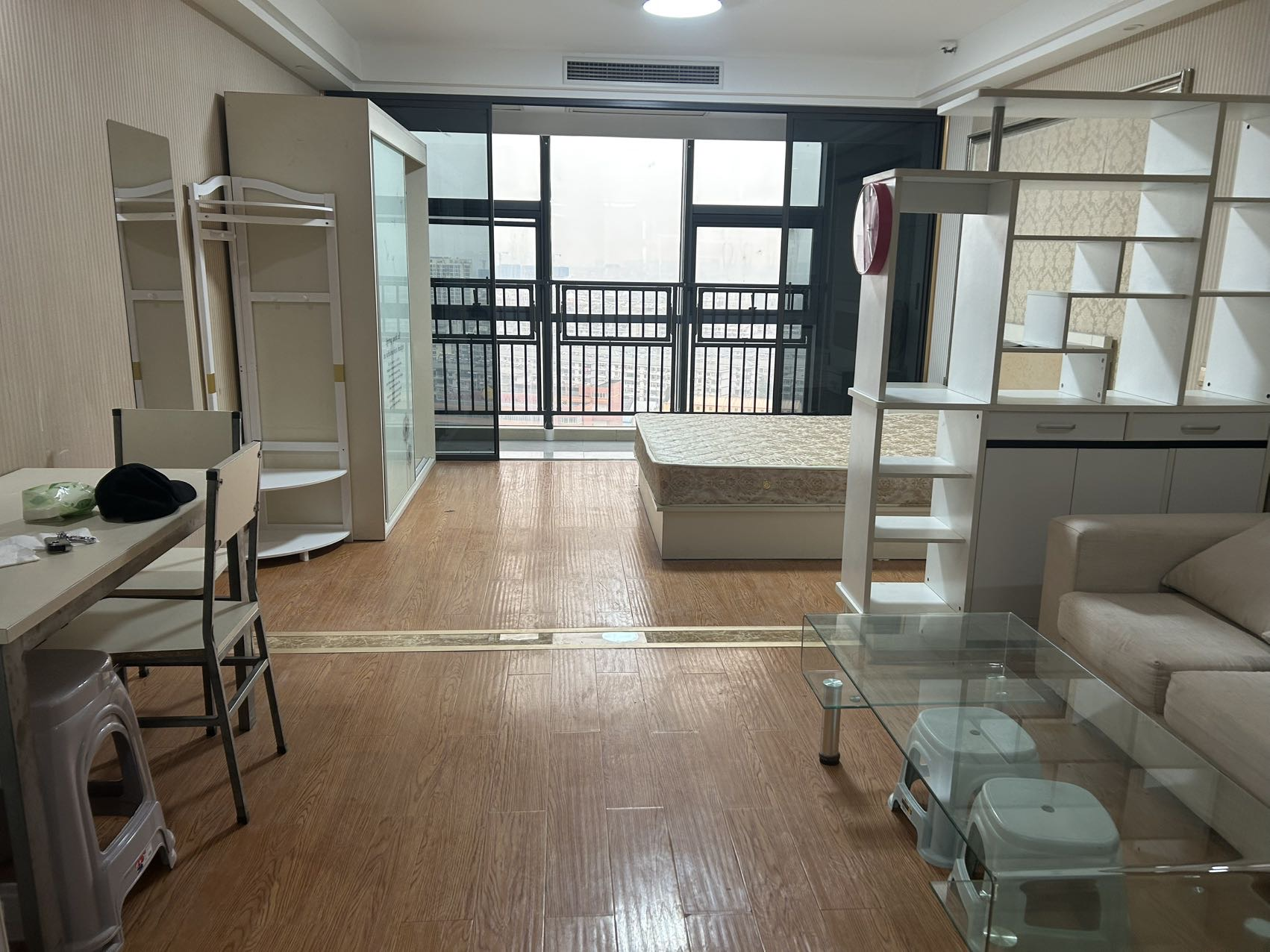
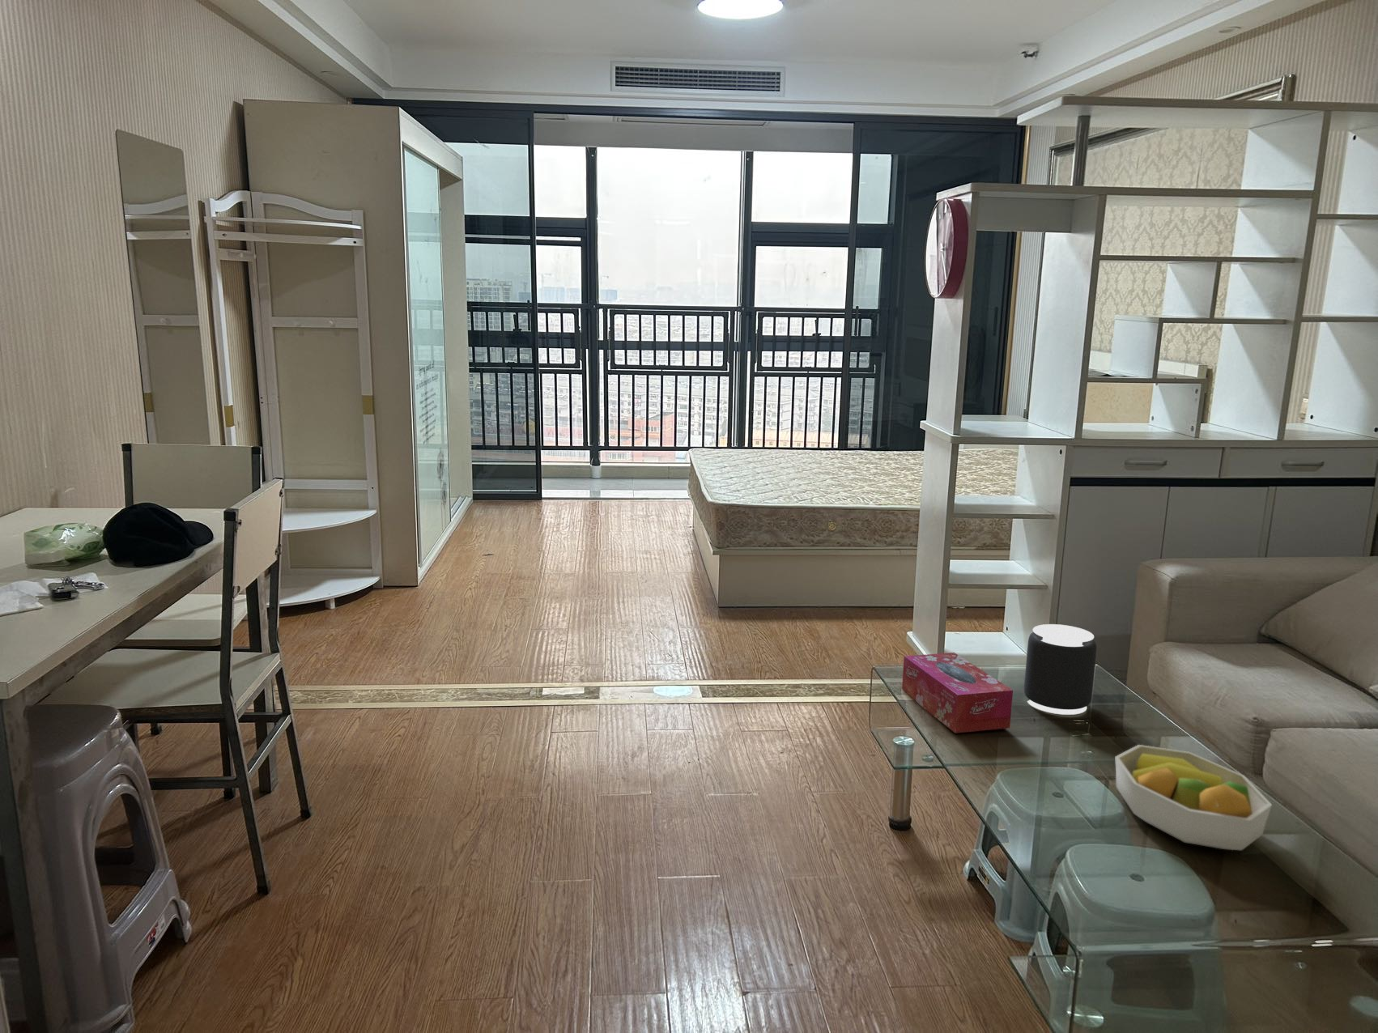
+ tissue box [901,652,1013,734]
+ fruit bowl [1114,744,1273,851]
+ speaker [1023,623,1097,716]
